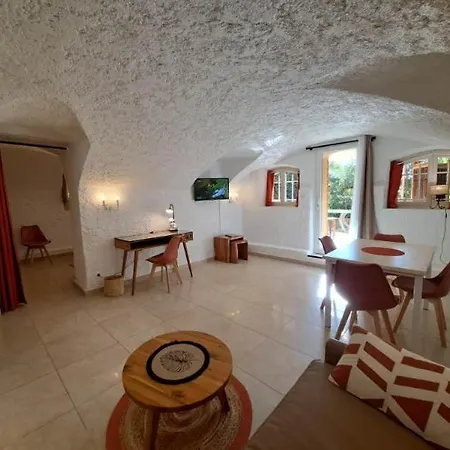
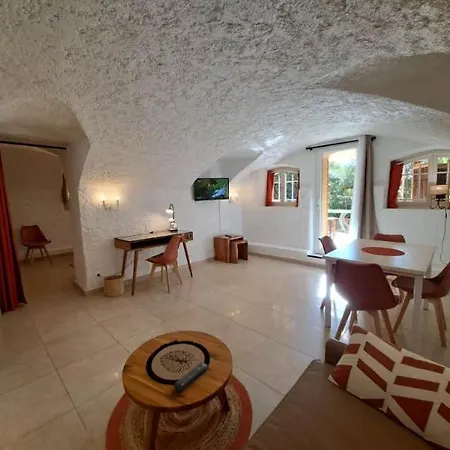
+ remote control [173,361,210,393]
